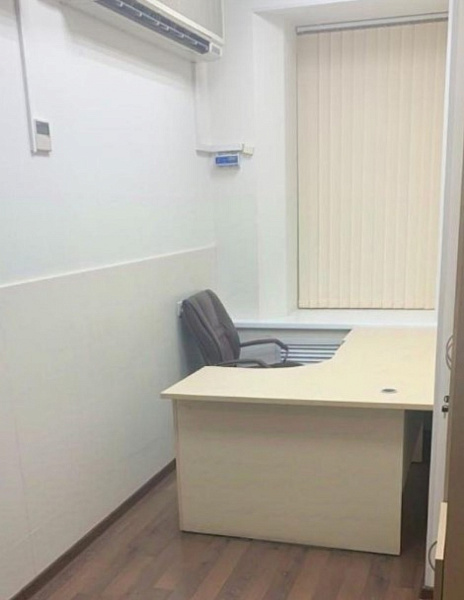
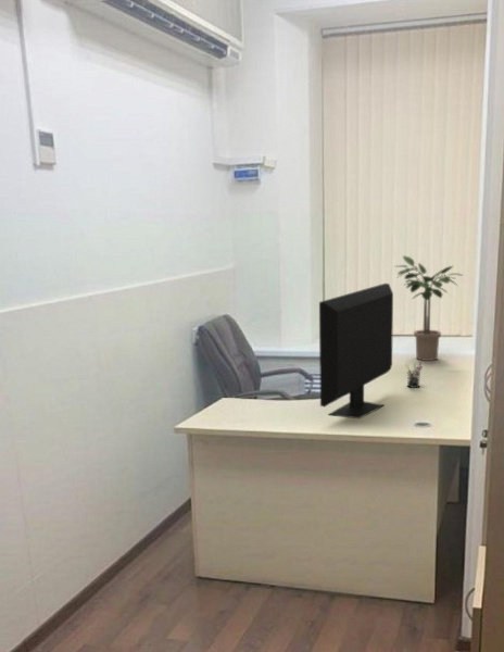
+ potted plant [392,254,465,362]
+ monitor [318,283,394,419]
+ pen holder [404,361,424,389]
